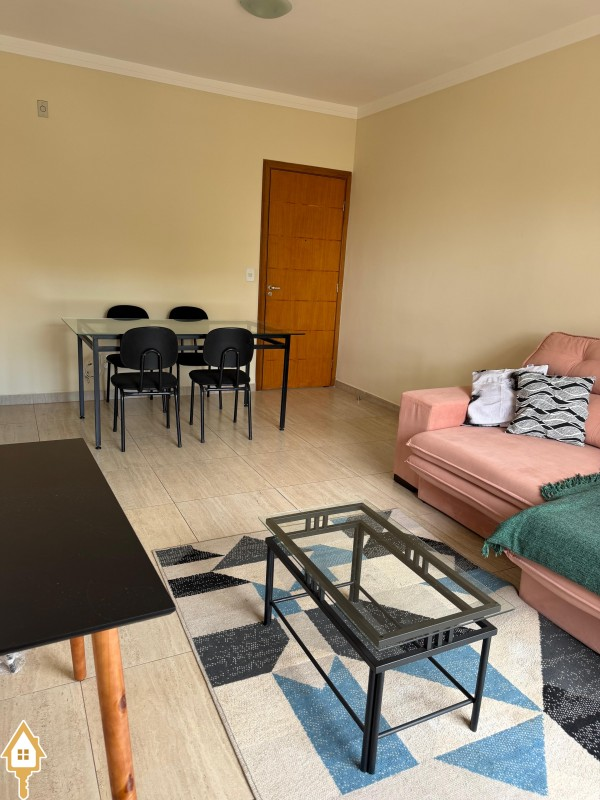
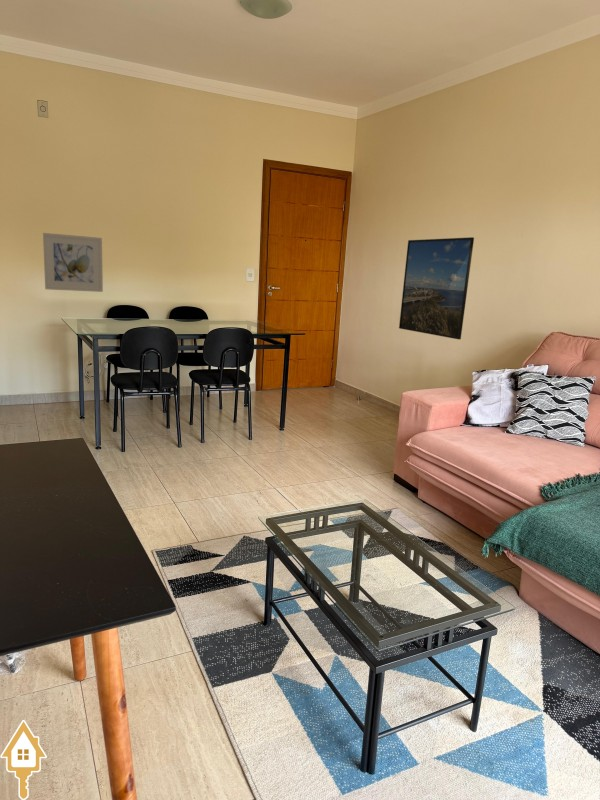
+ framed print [42,232,104,293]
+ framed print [398,236,475,340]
